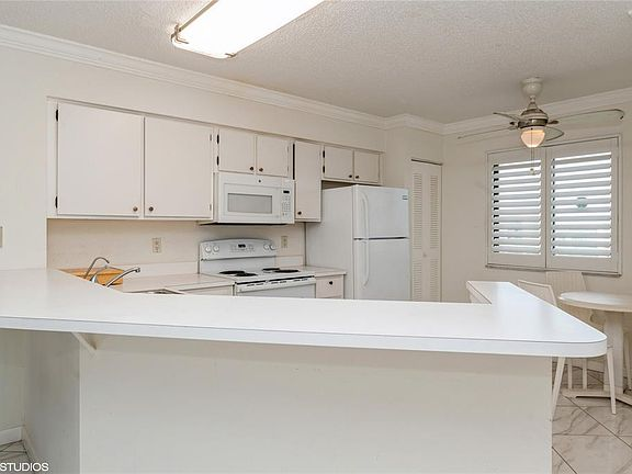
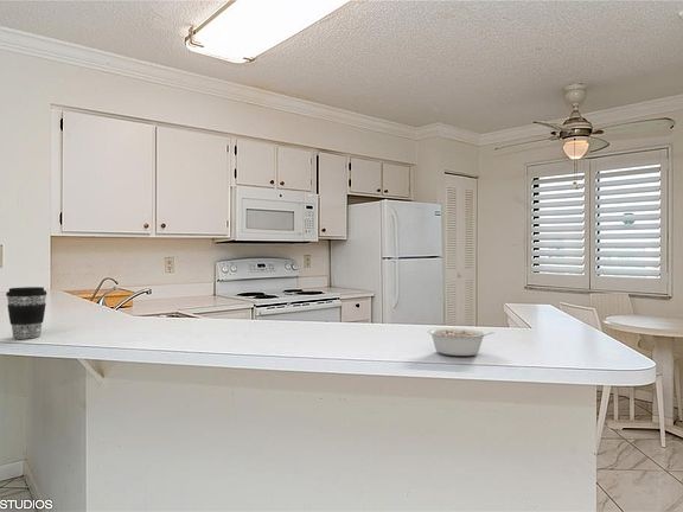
+ legume [427,327,496,357]
+ coffee cup [5,286,47,340]
